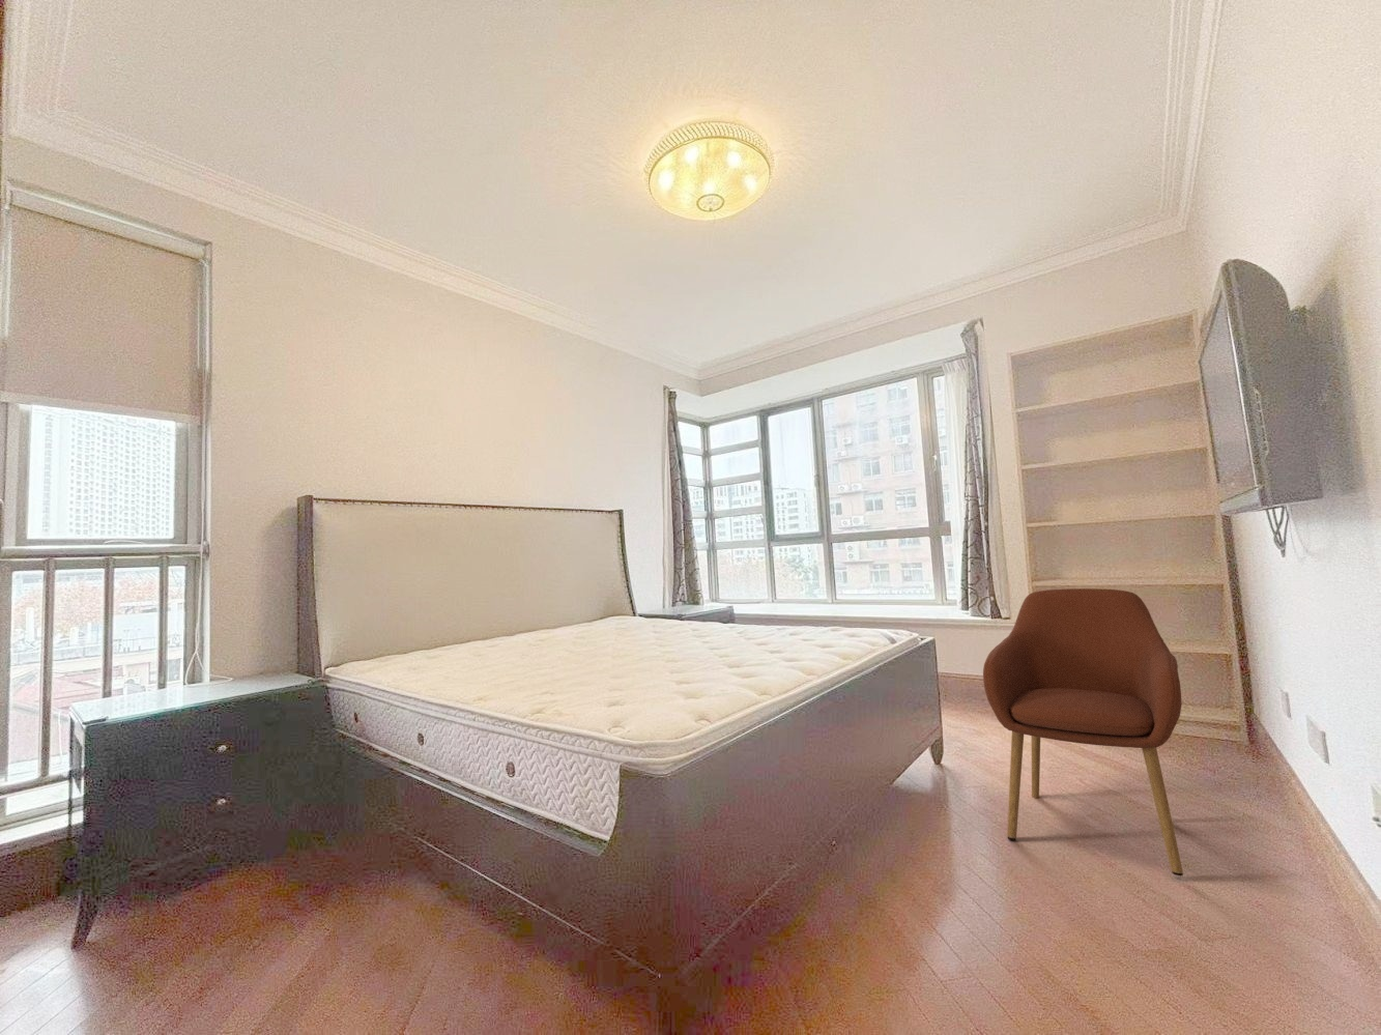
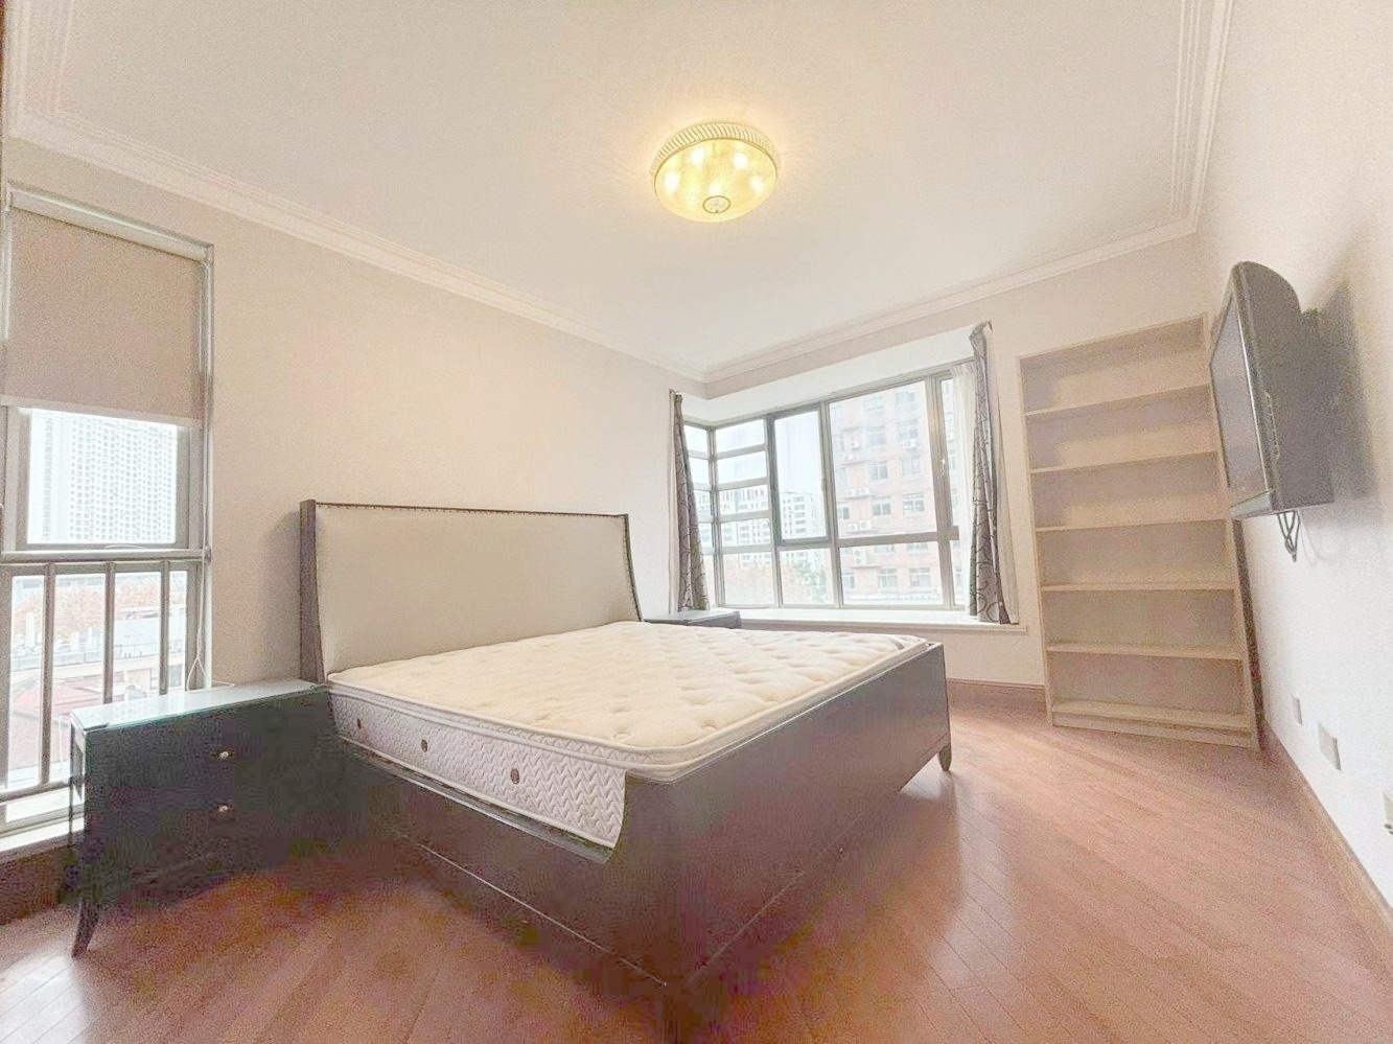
- armchair [982,587,1184,876]
